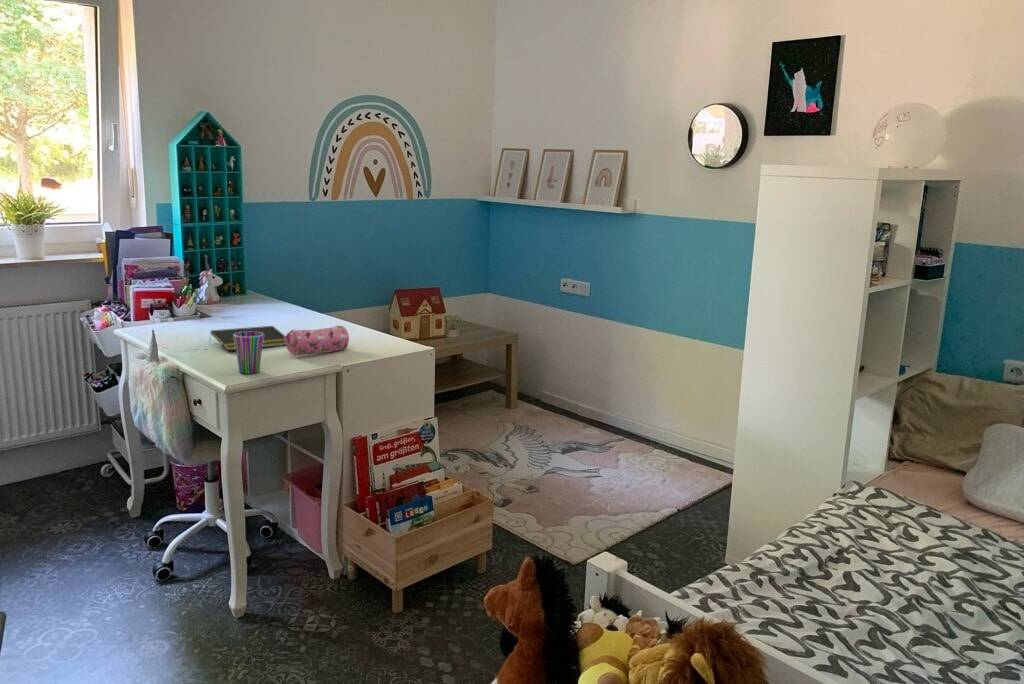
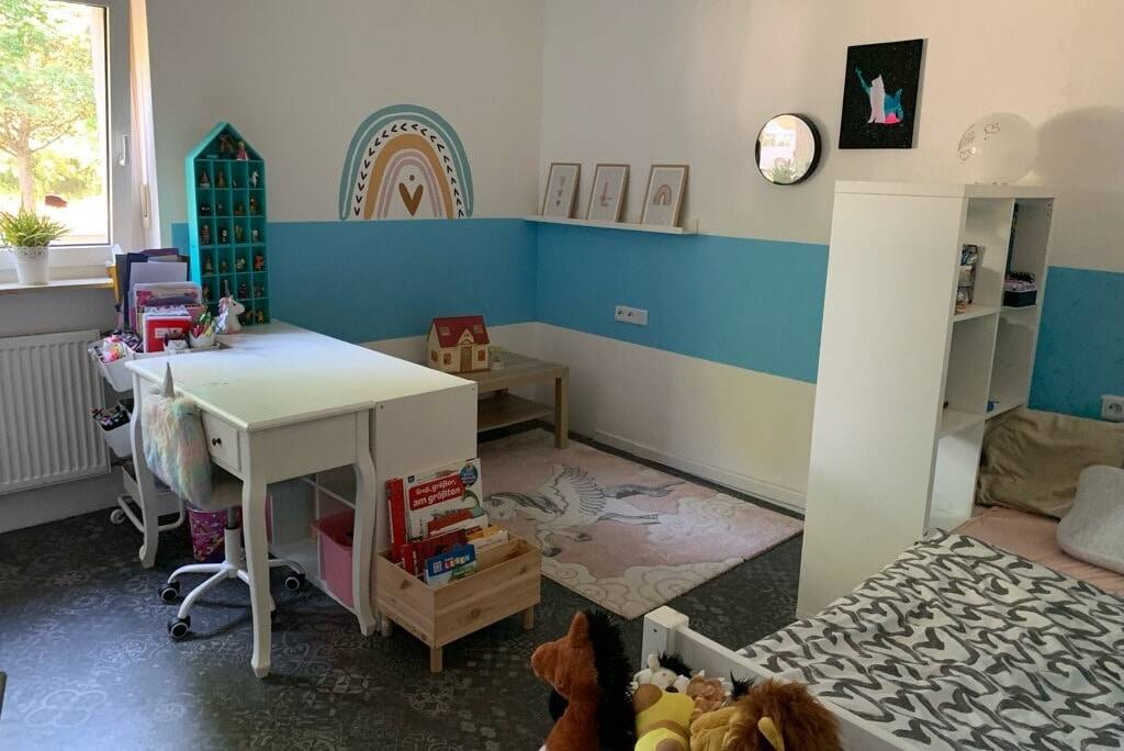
- cup [234,332,264,375]
- notepad [208,325,286,351]
- pencil case [285,325,350,356]
